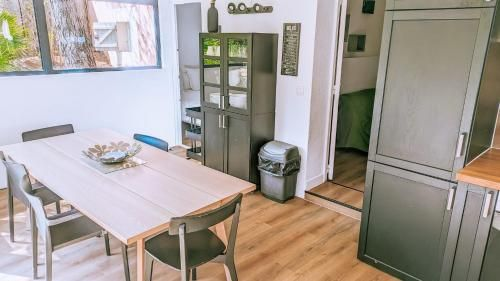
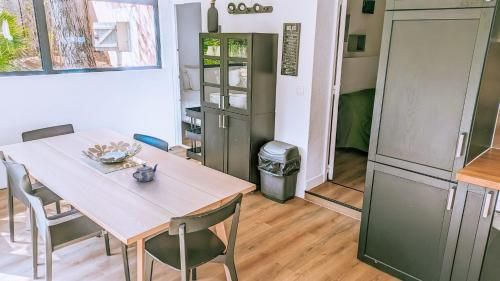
+ teapot [132,163,159,182]
